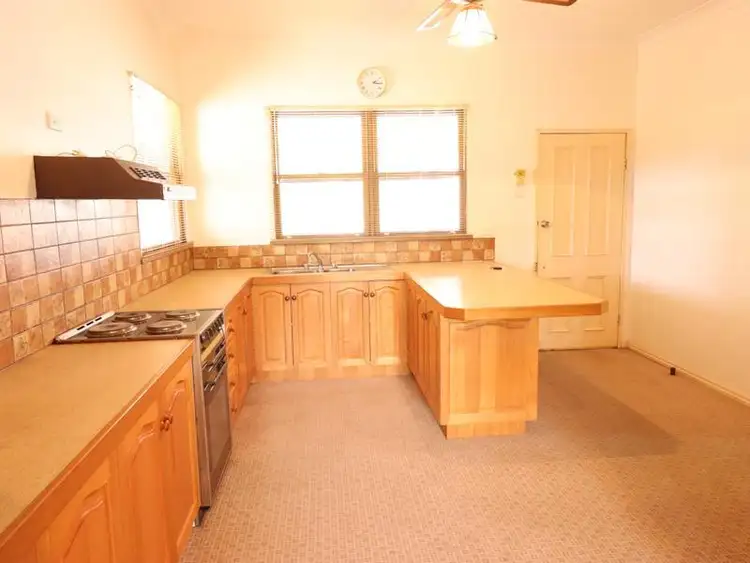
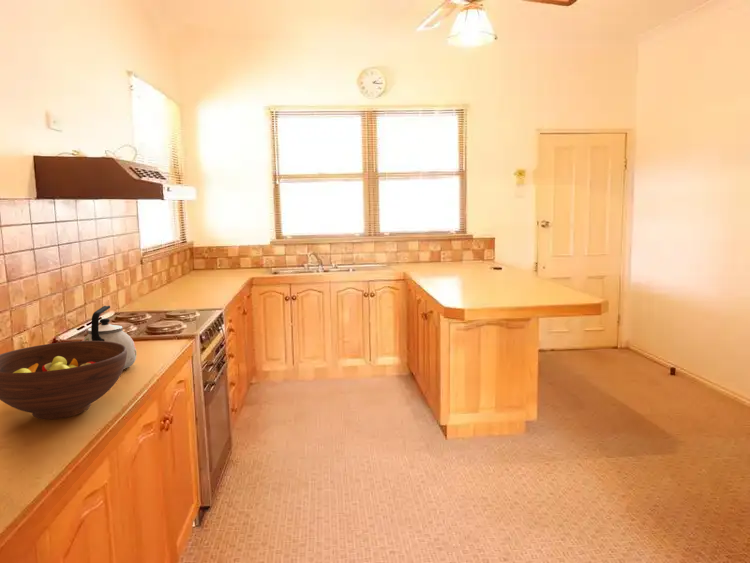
+ kettle [81,305,137,370]
+ fruit bowl [0,340,127,420]
